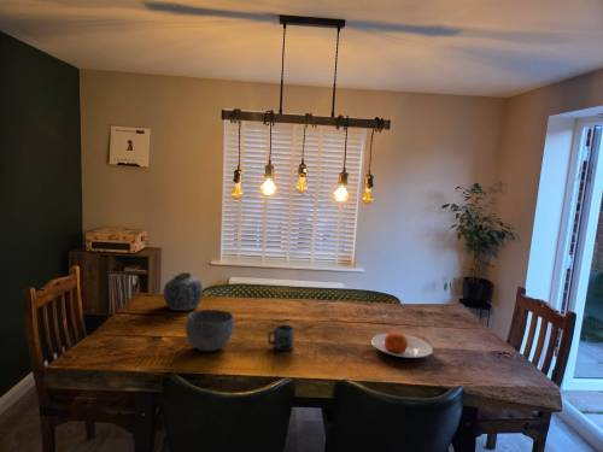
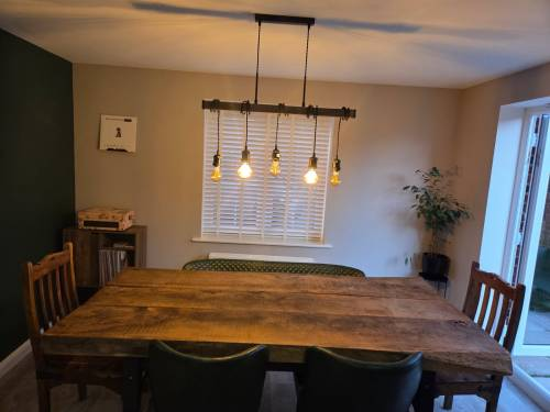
- vase [162,271,204,312]
- bowl [185,309,235,352]
- plate [370,331,434,359]
- cup [267,324,295,352]
